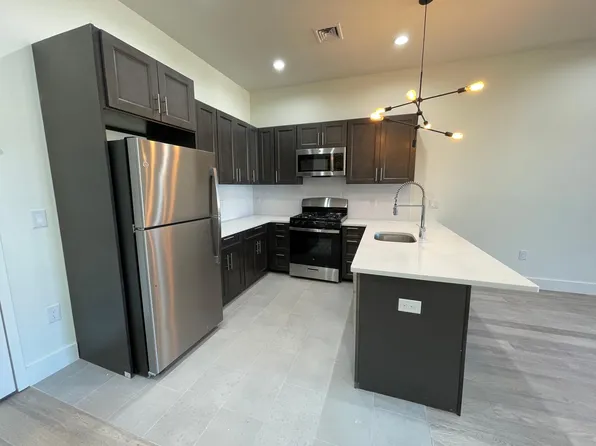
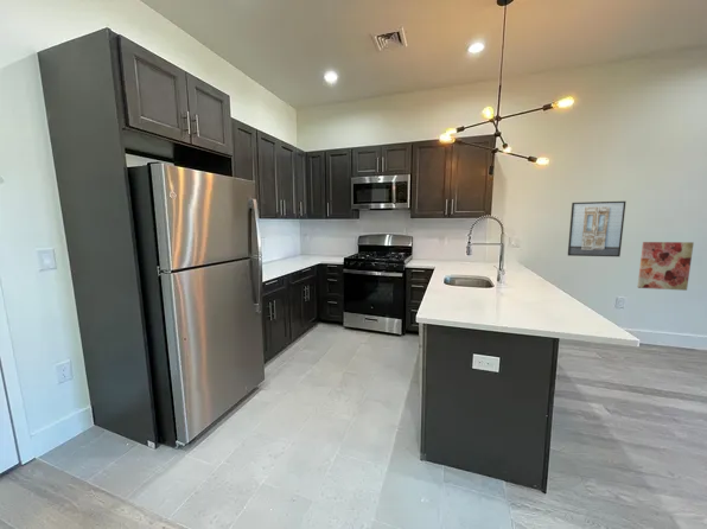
+ wall art [637,241,695,292]
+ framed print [567,200,628,257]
